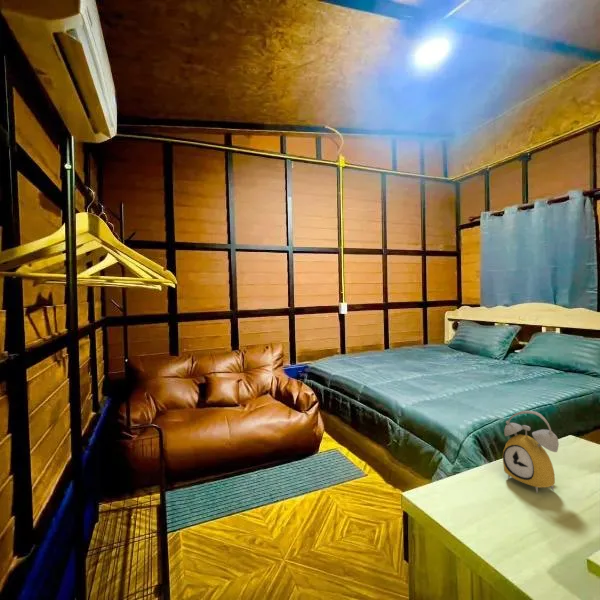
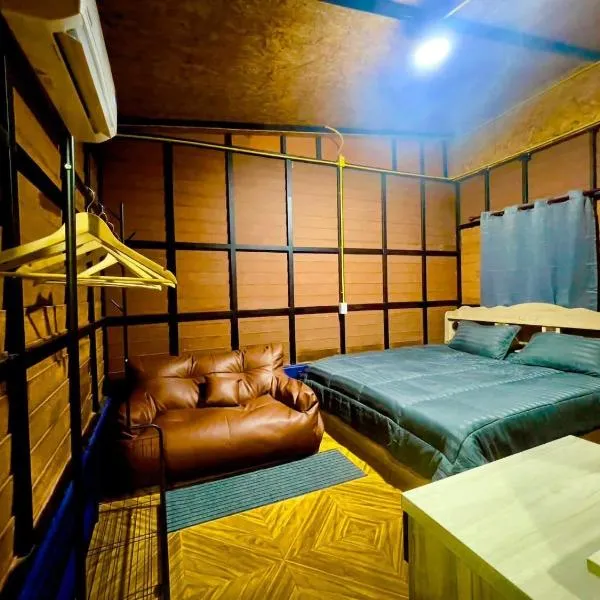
- alarm clock [502,410,560,494]
